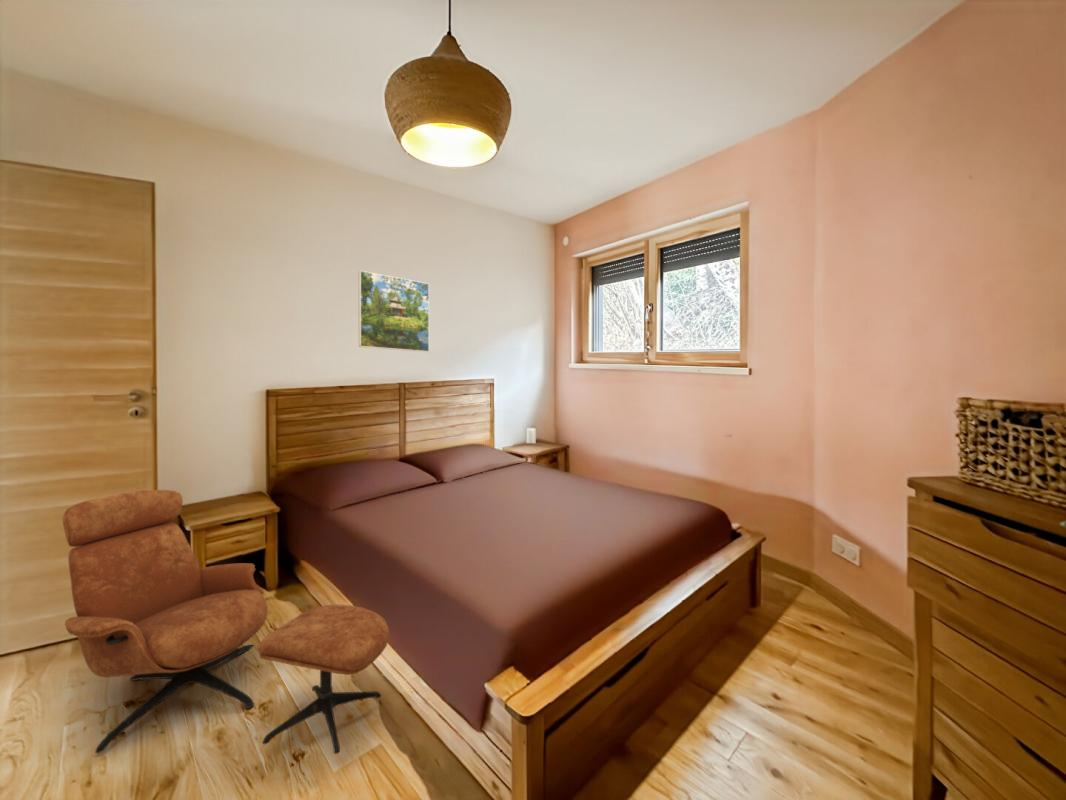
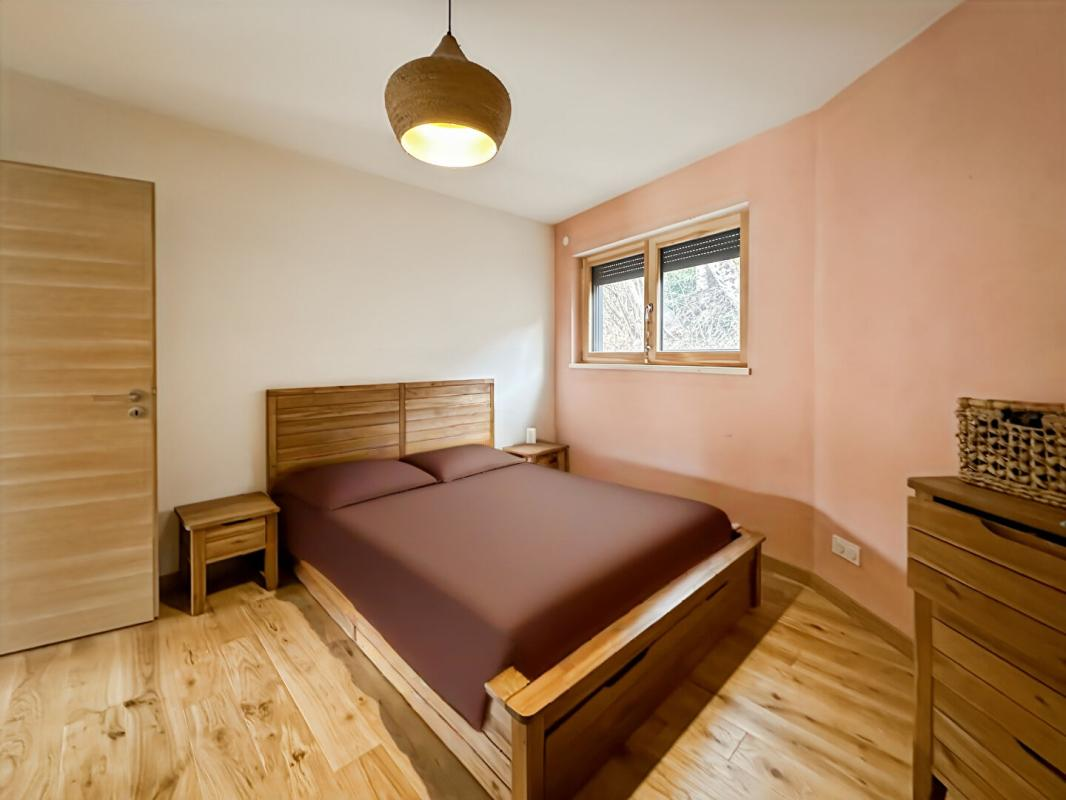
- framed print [358,269,430,353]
- lounge chair [62,489,390,755]
